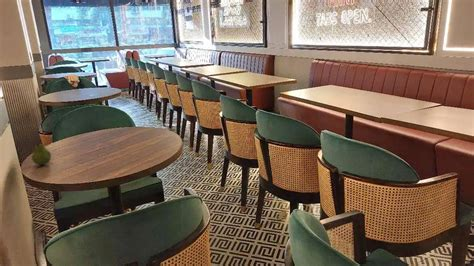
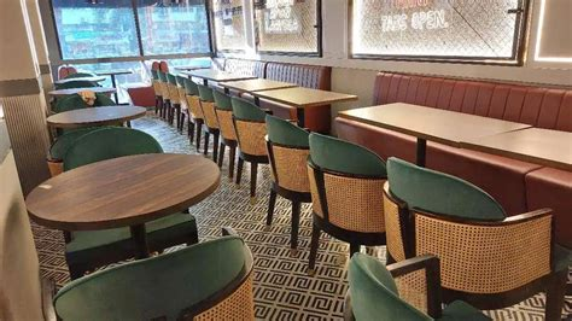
- fruit [31,141,52,166]
